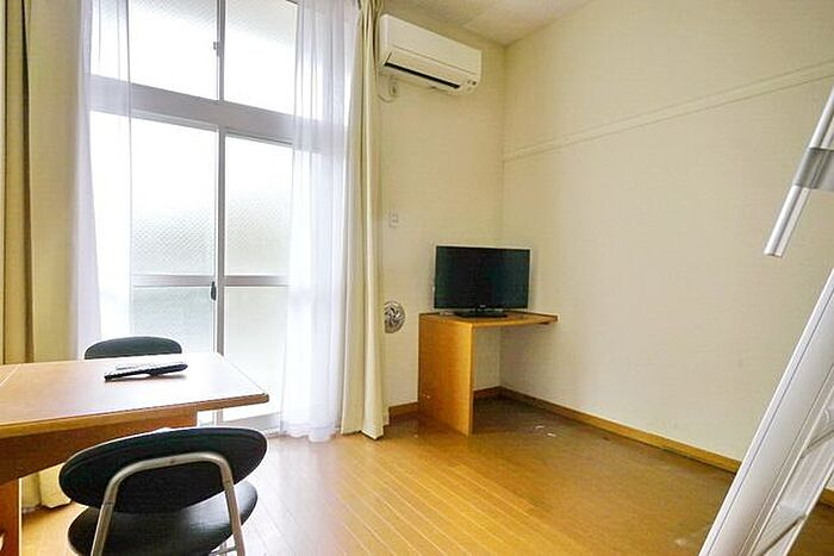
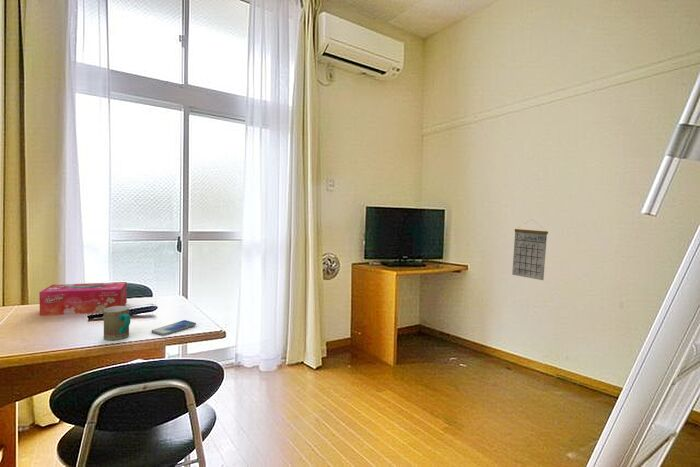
+ tissue box [38,281,128,317]
+ smartphone [150,319,197,337]
+ mug [103,305,131,341]
+ calendar [511,218,549,281]
